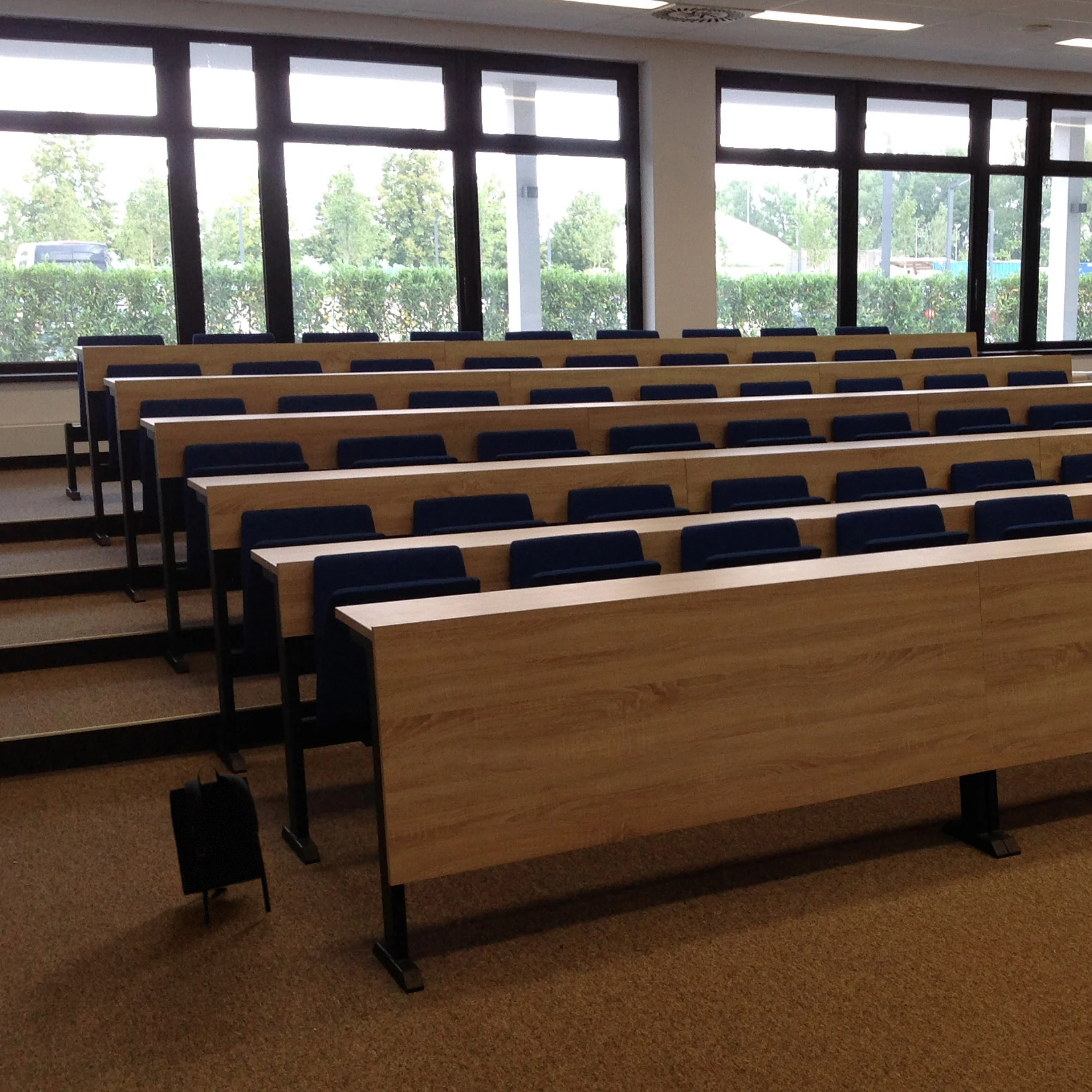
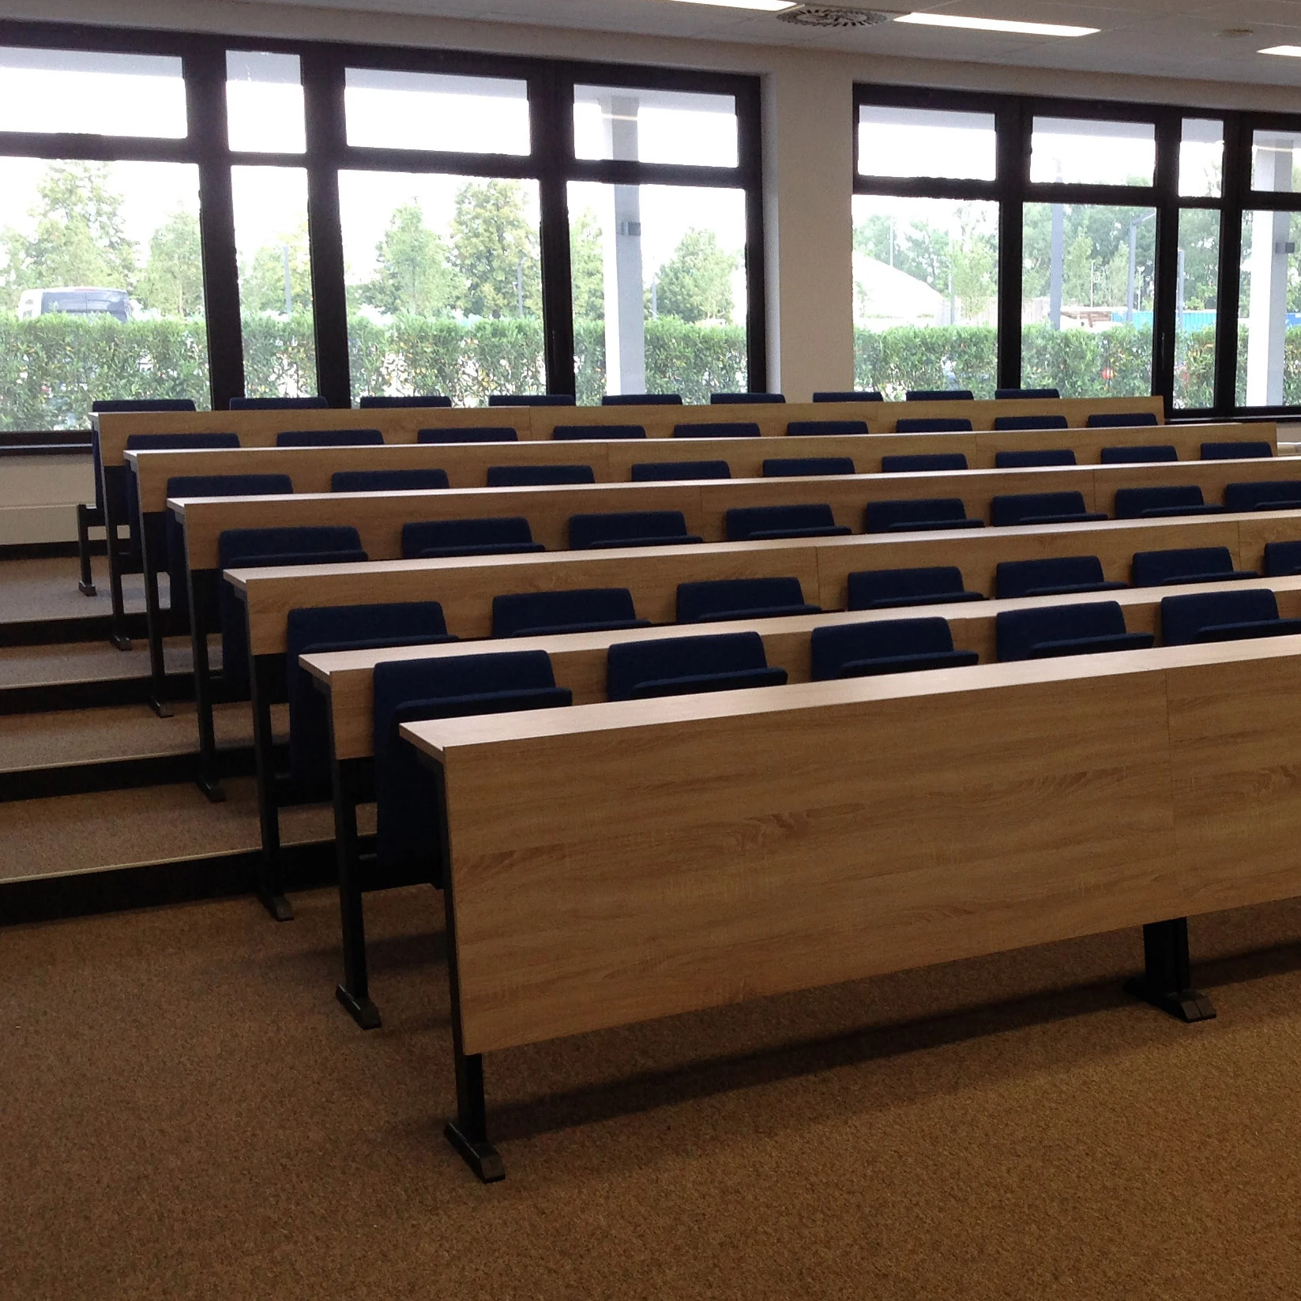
- backpack [168,764,272,927]
